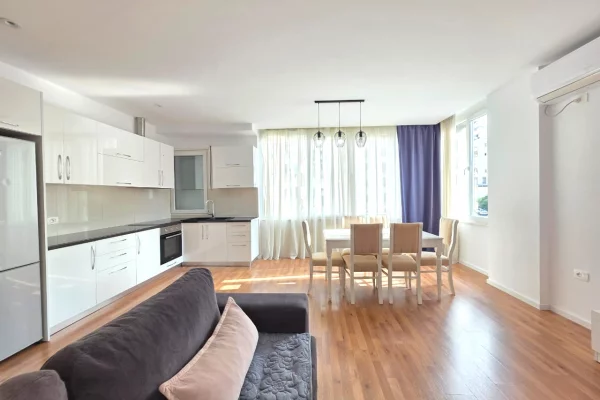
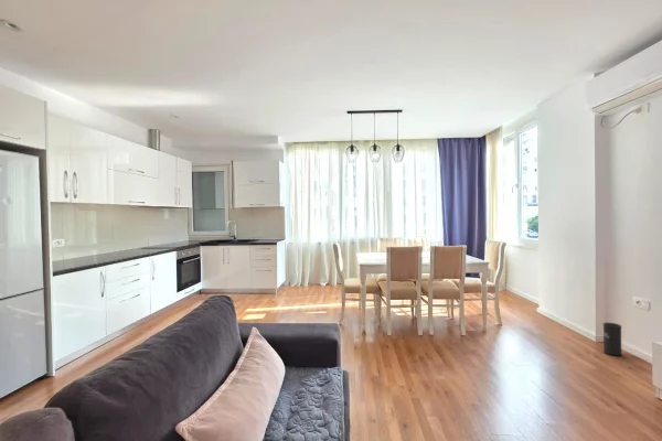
+ speaker [602,322,623,356]
